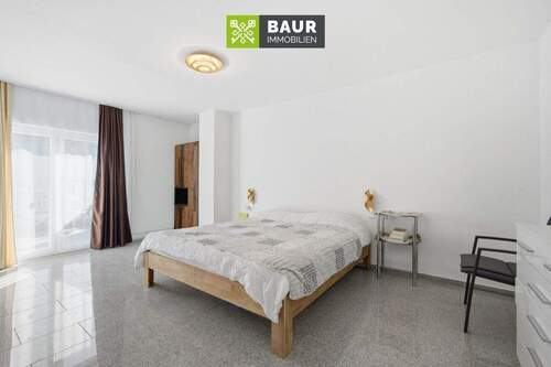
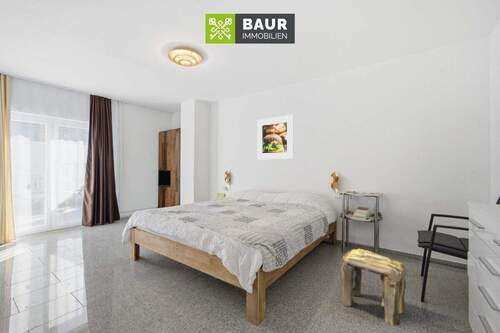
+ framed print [256,114,294,160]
+ stool [339,248,407,327]
